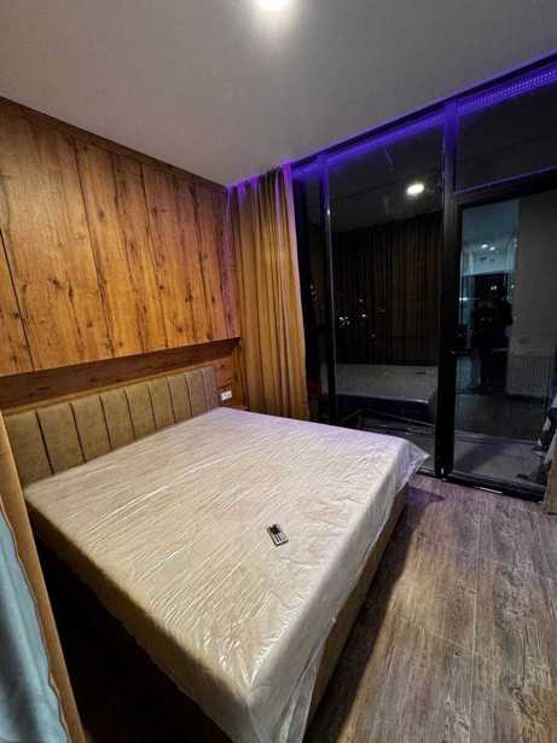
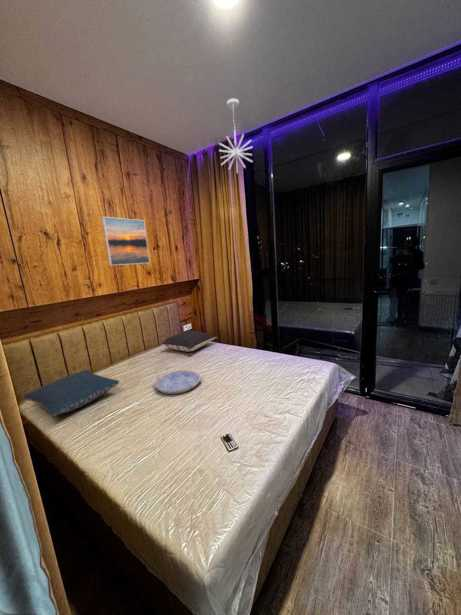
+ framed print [101,216,151,267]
+ pendant light [218,97,254,174]
+ serving tray [153,370,203,395]
+ pillow [160,330,218,353]
+ pillow [23,369,120,417]
